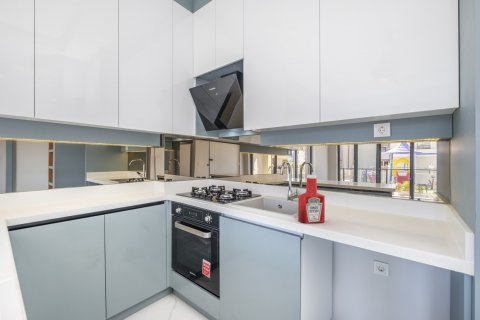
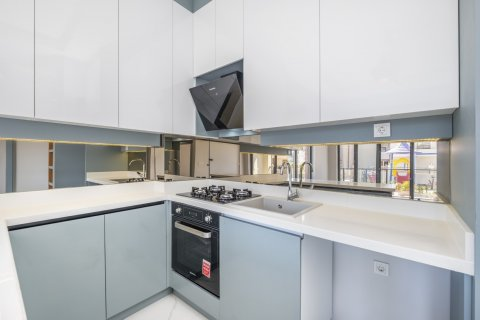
- soap bottle [297,174,326,225]
